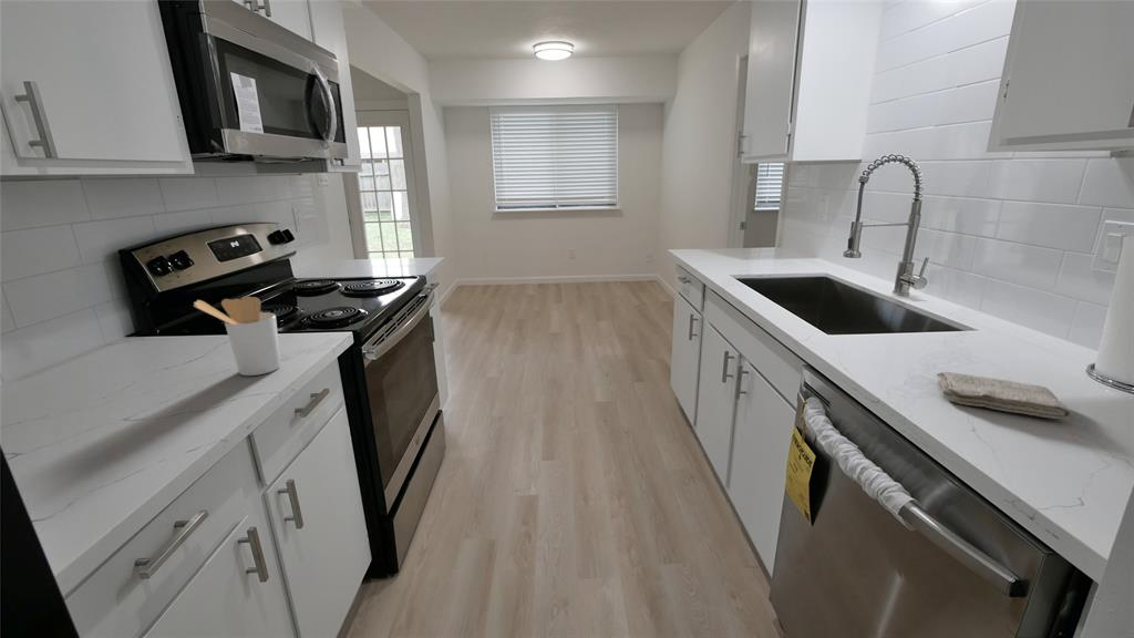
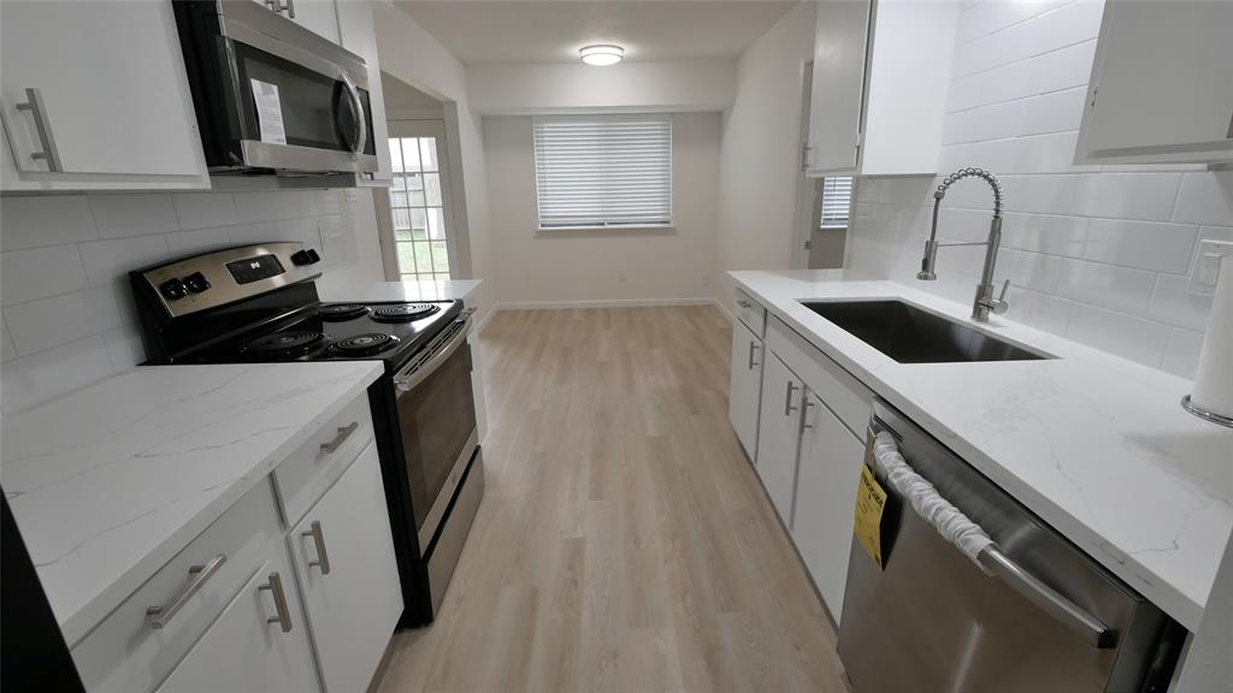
- utensil holder [193,295,282,377]
- washcloth [936,371,1073,420]
